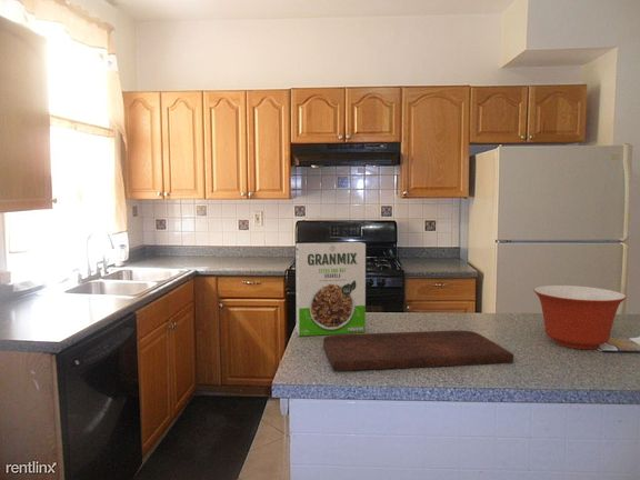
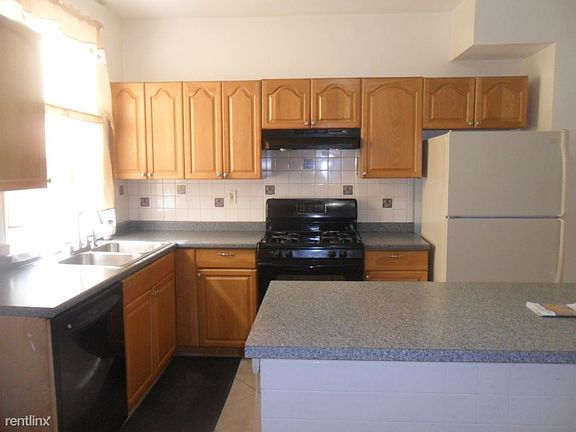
- mixing bowl [532,284,627,350]
- cereal box [294,241,367,337]
- cutting board [322,329,514,372]
